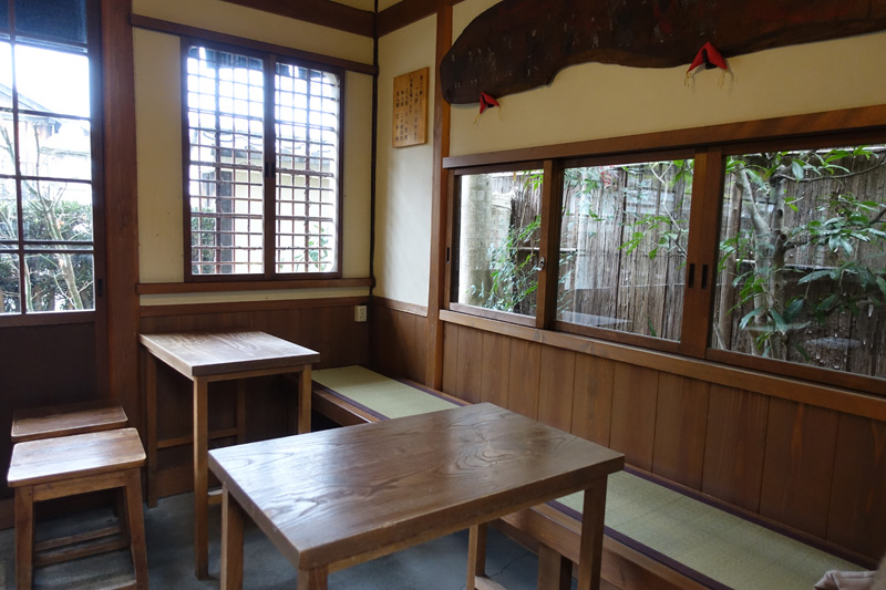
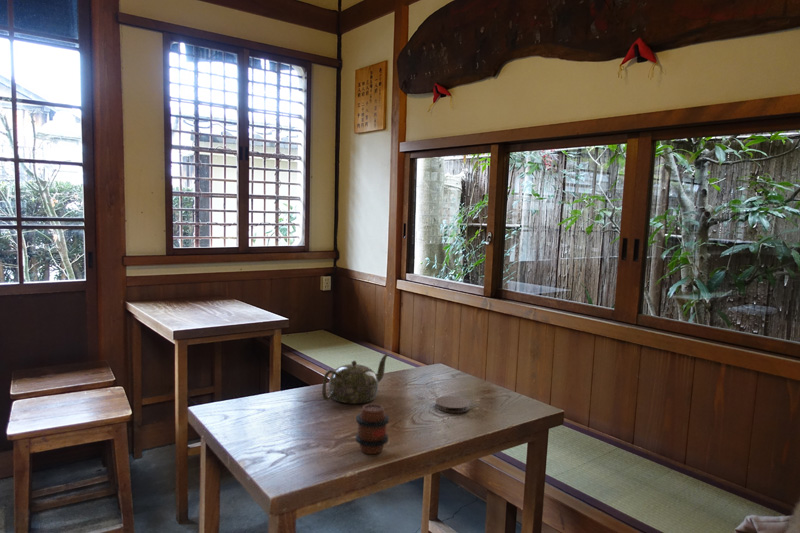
+ teapot [321,352,390,404]
+ coaster [434,395,471,414]
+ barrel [355,403,390,455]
